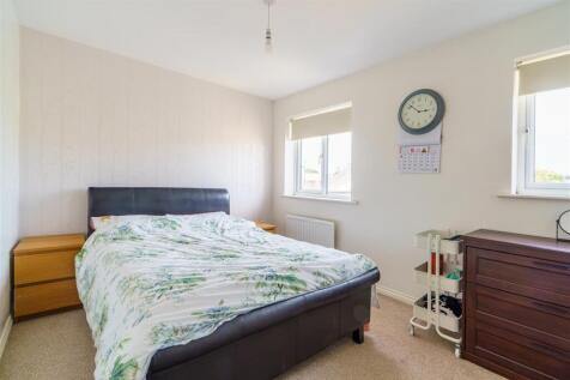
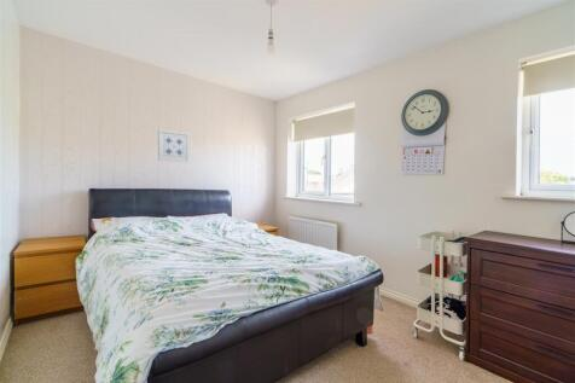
+ wall art [157,129,190,163]
